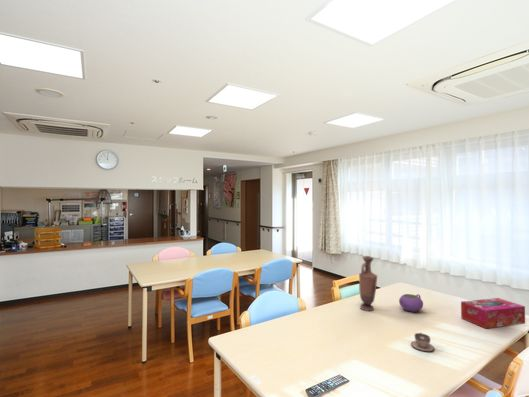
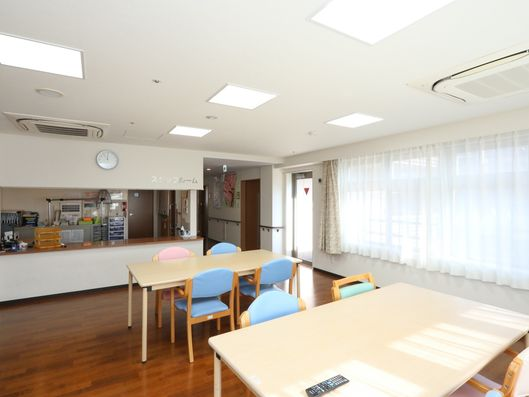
- vase [358,255,378,312]
- teacup [410,332,435,353]
- tissue box [460,297,526,329]
- teapot [398,293,424,313]
